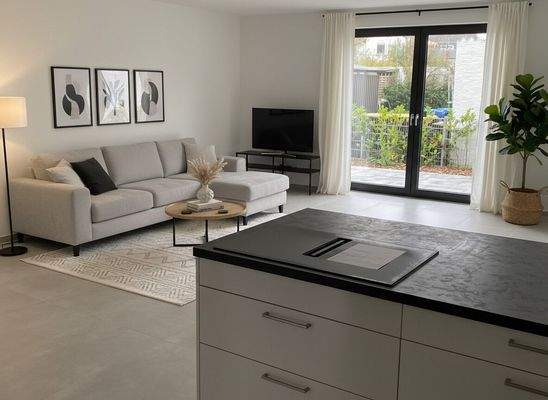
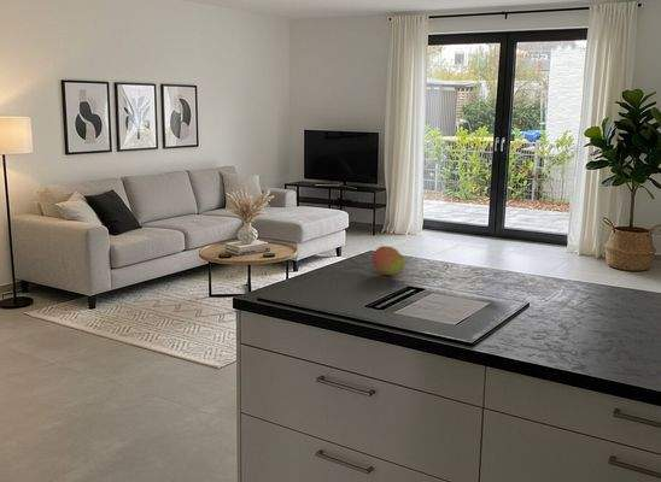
+ fruit [372,245,405,276]
